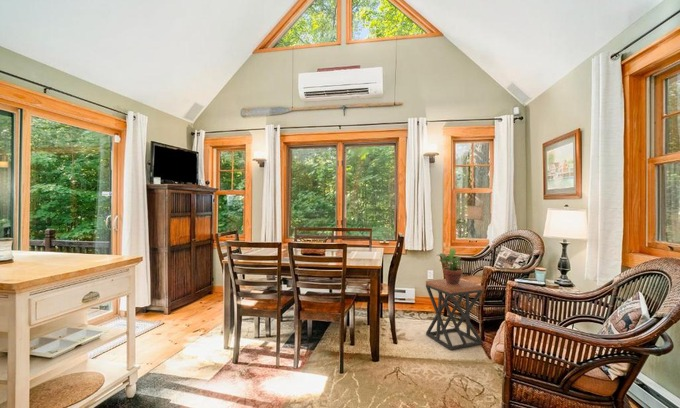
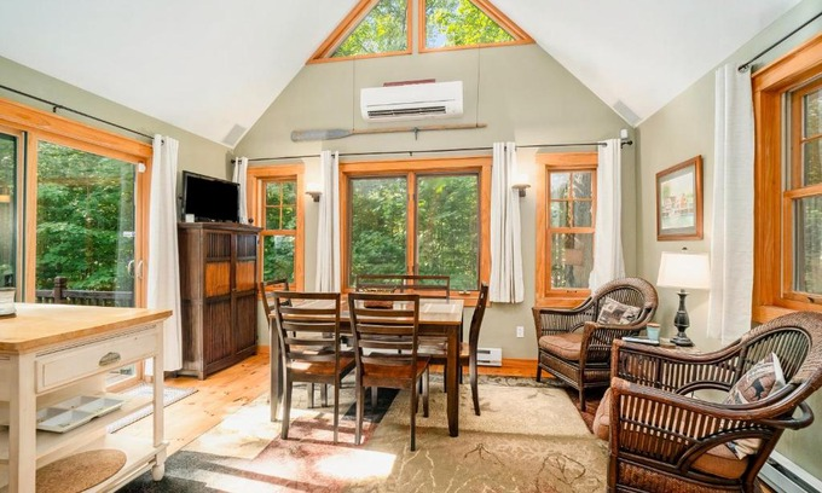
- stool [425,278,484,351]
- potted plant [436,248,470,285]
